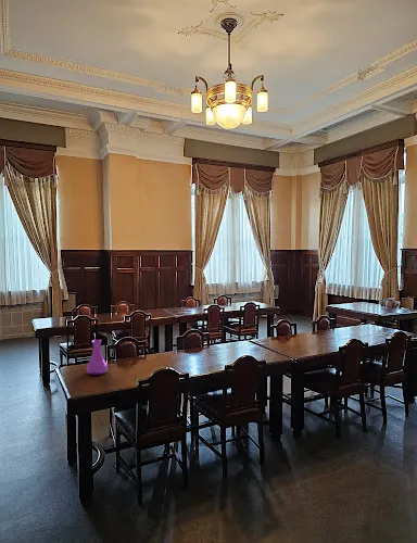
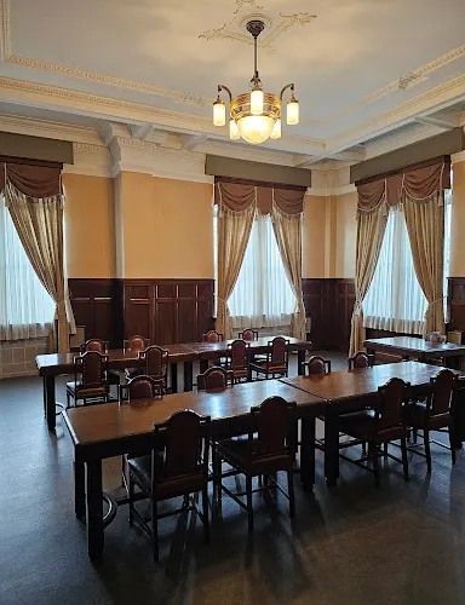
- vase [86,339,109,376]
